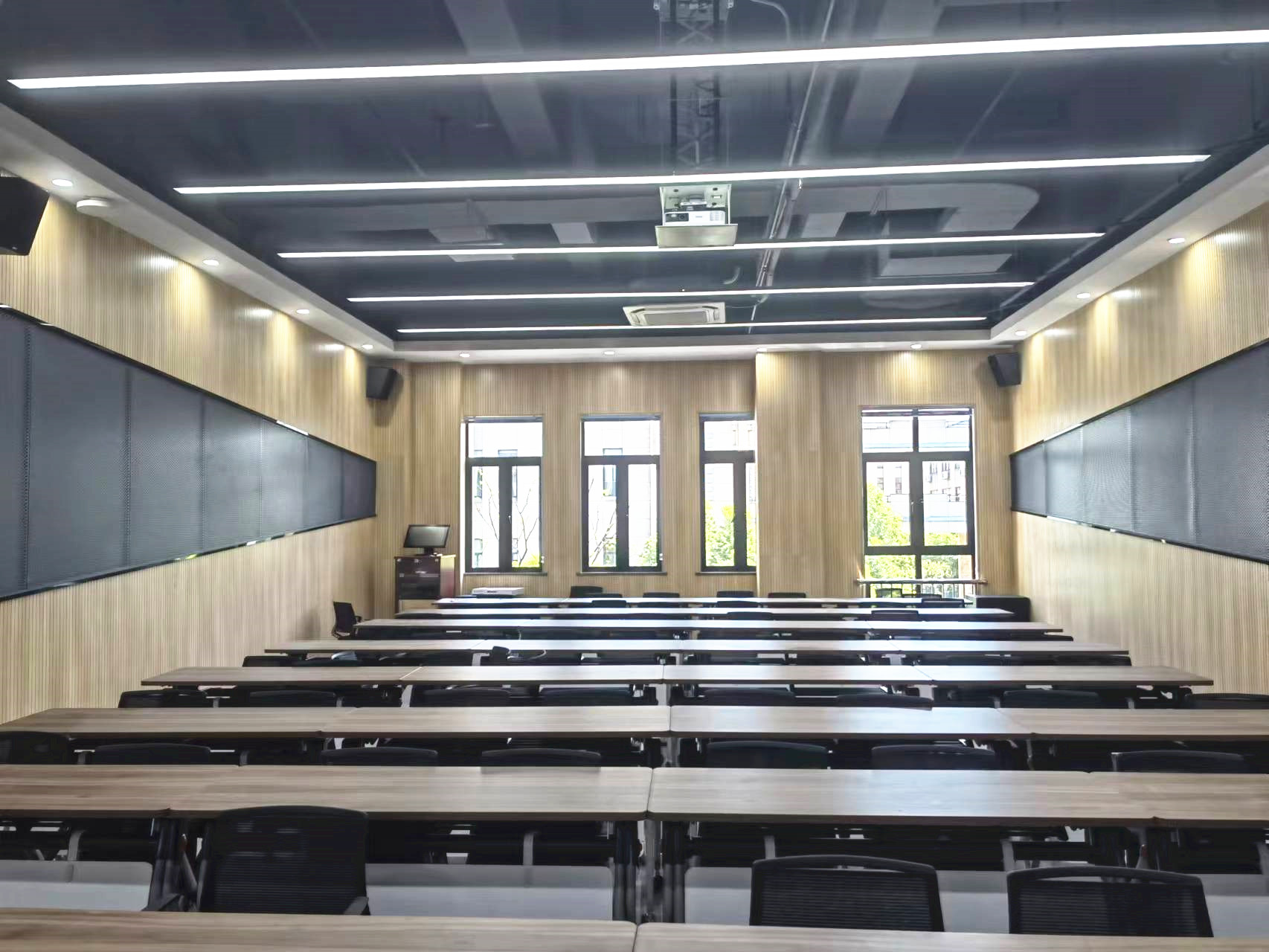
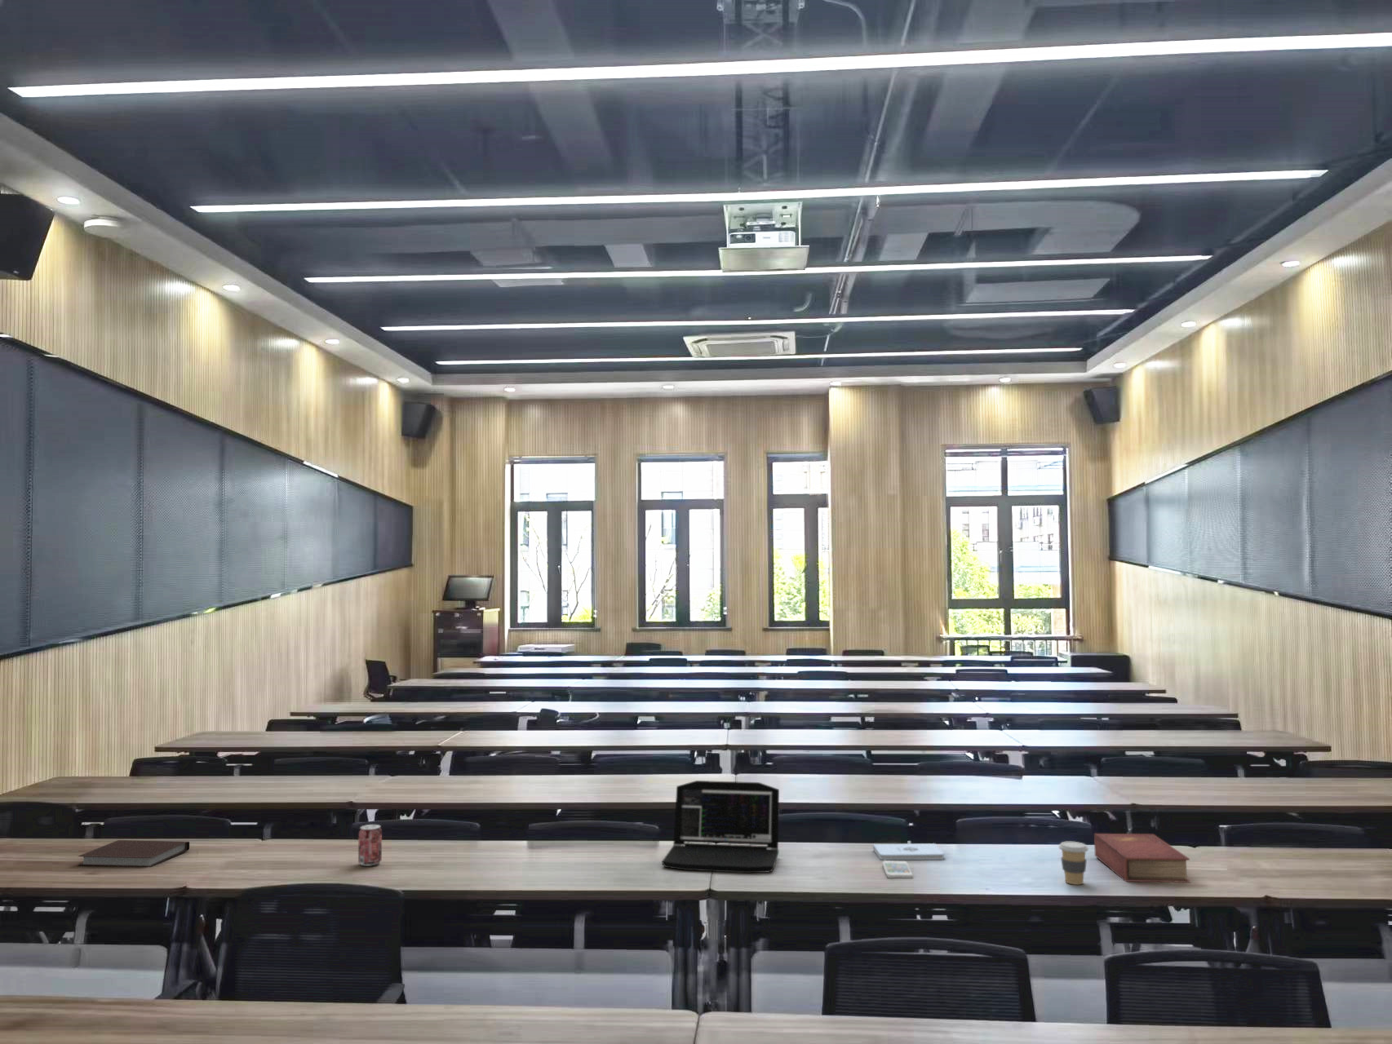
+ smartphone [881,861,913,880]
+ book [1094,832,1191,883]
+ coffee cup [1059,841,1089,886]
+ notepad [872,842,944,861]
+ notebook [78,839,190,867]
+ beverage can [358,824,383,867]
+ laptop [661,780,780,874]
